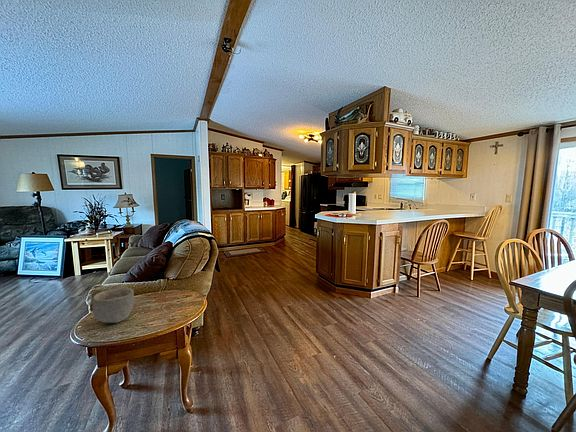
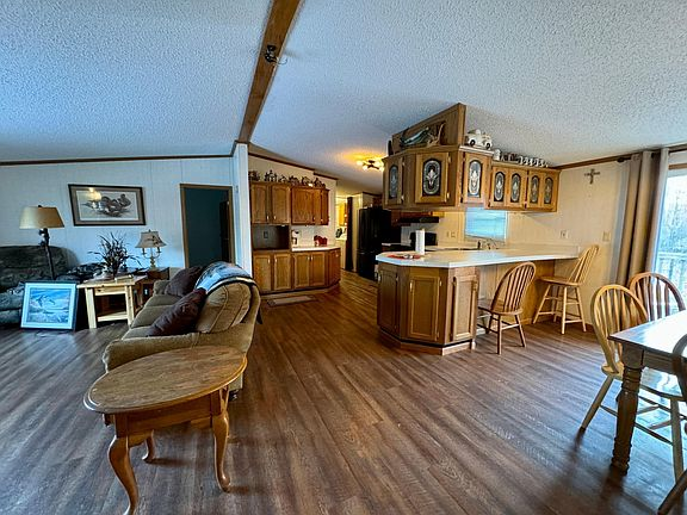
- bowl [91,287,135,324]
